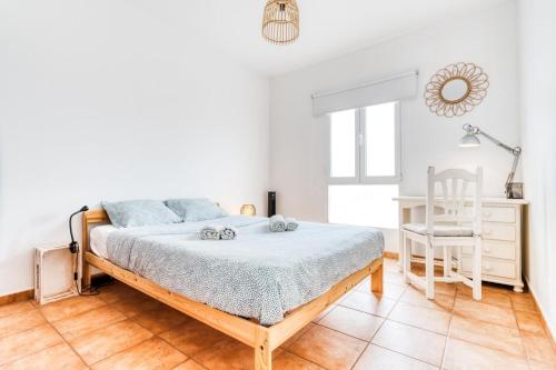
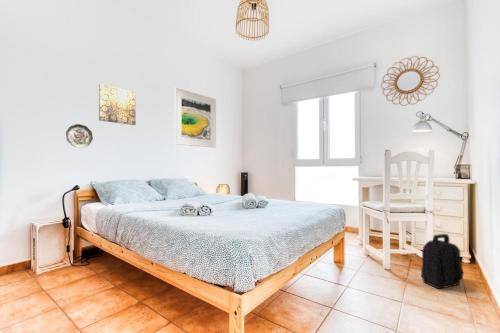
+ wall art [98,83,137,126]
+ backpack [420,233,464,290]
+ decorative plate [65,123,94,149]
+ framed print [173,86,217,149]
